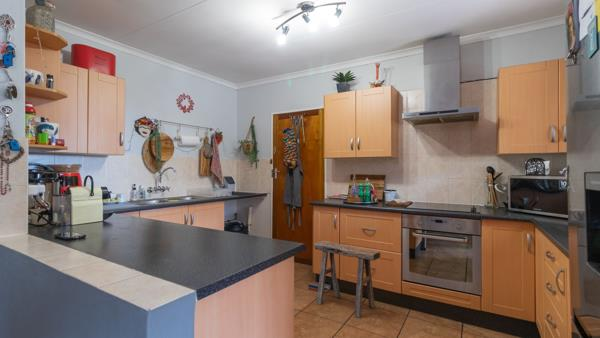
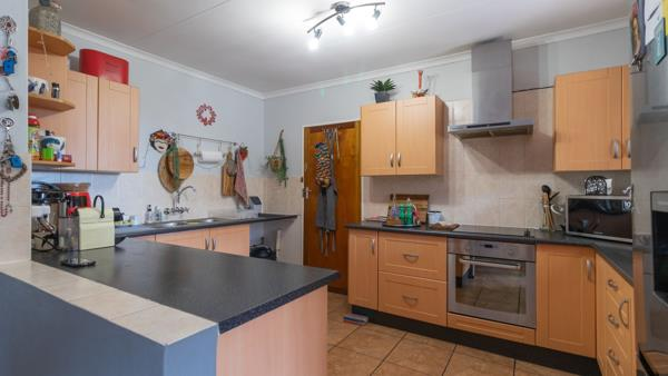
- stool [313,240,381,319]
